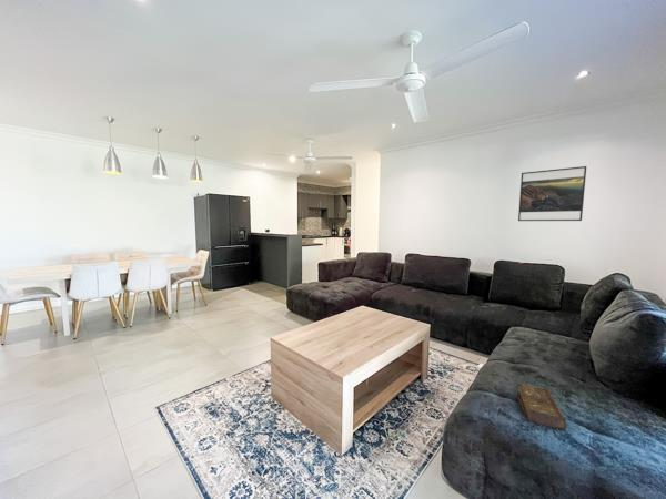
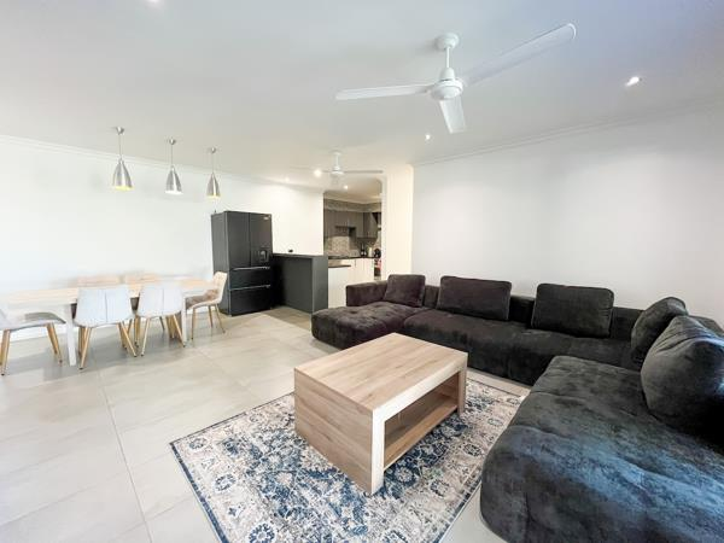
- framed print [517,165,587,222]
- book [516,383,567,430]
